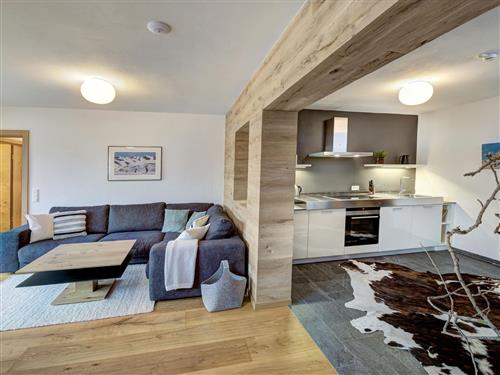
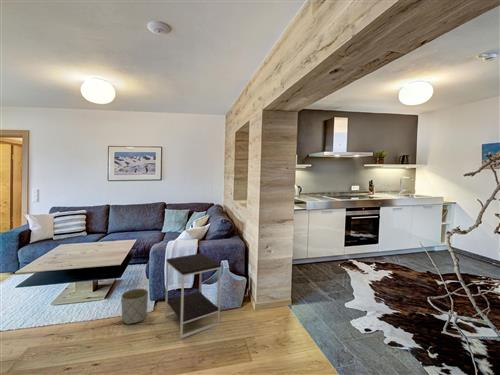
+ side table [164,252,222,339]
+ planter [120,288,149,325]
